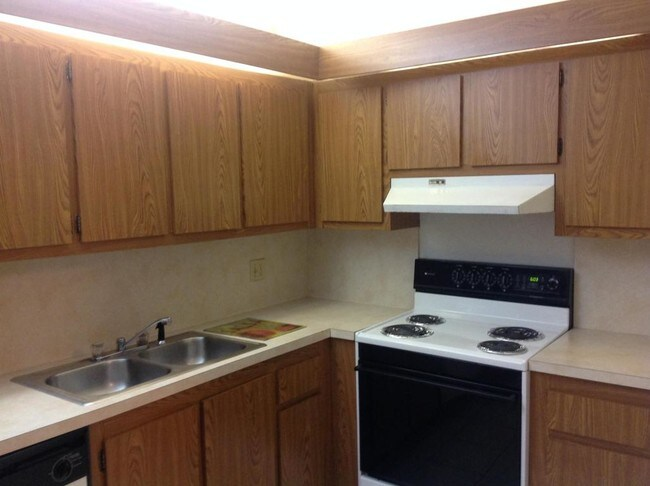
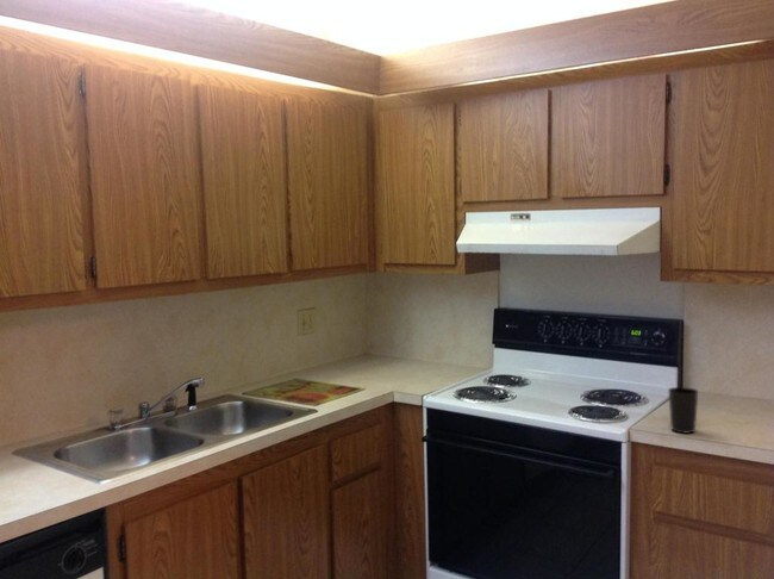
+ cup [667,386,699,435]
